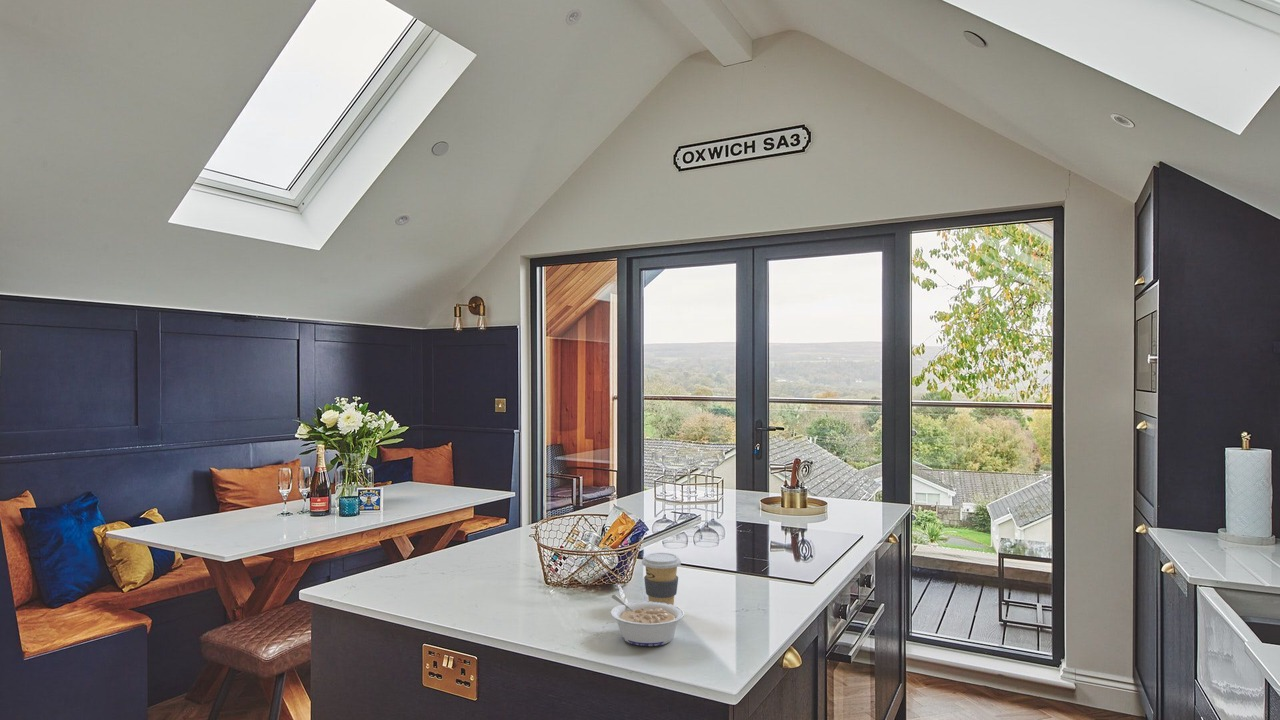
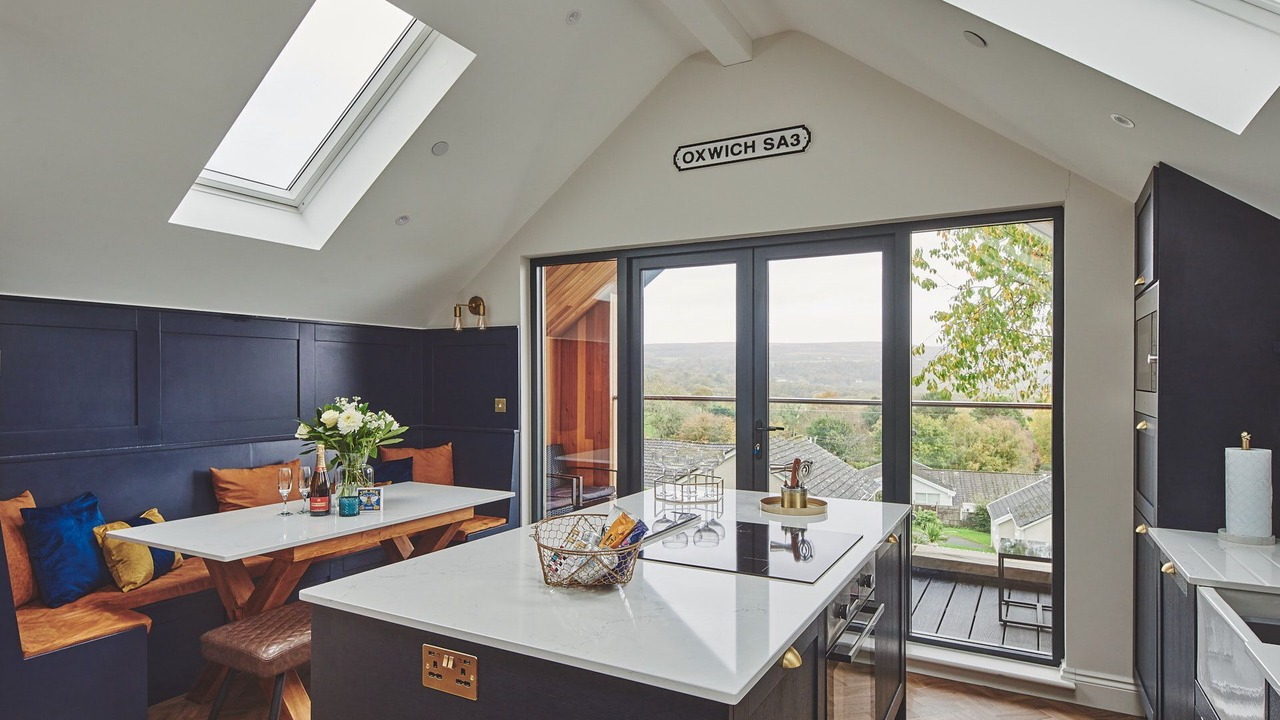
- coffee cup [641,552,682,605]
- legume [610,594,685,647]
